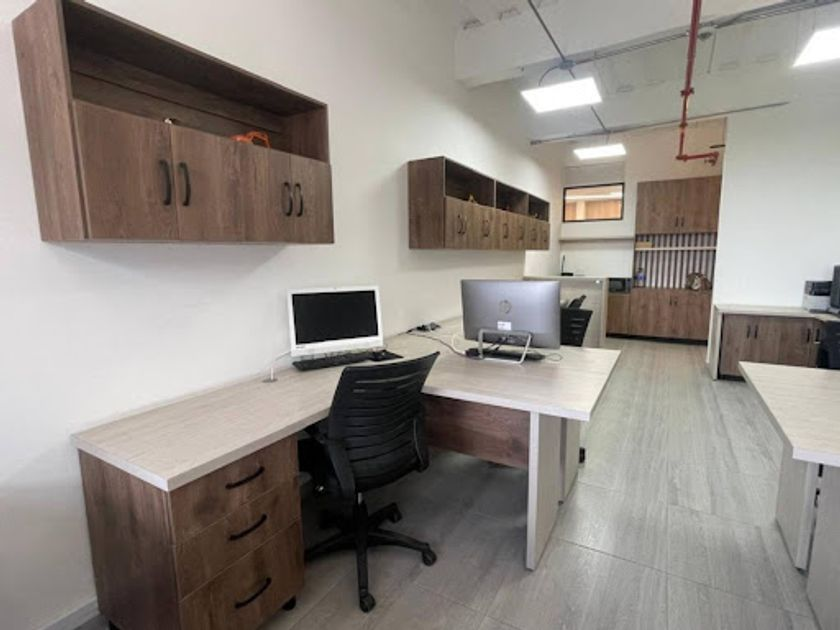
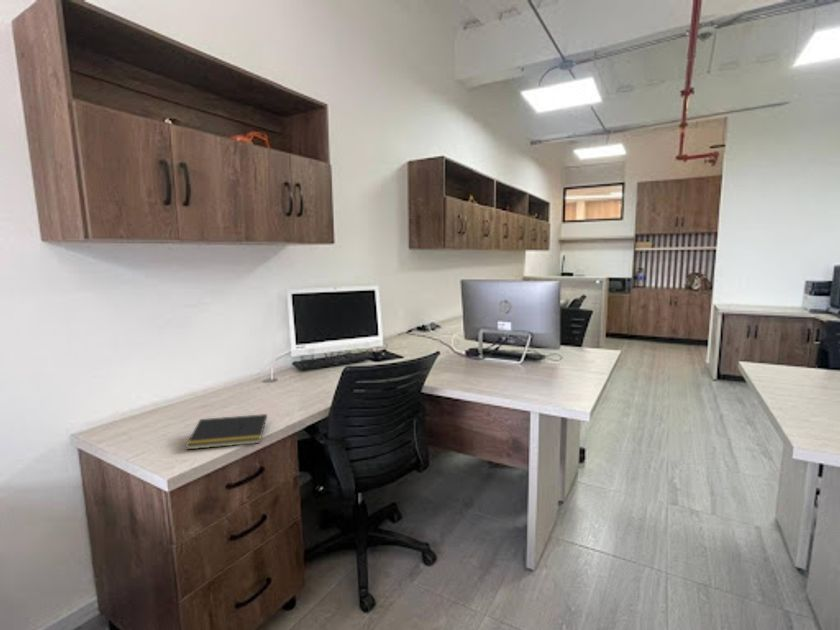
+ notepad [185,413,268,451]
